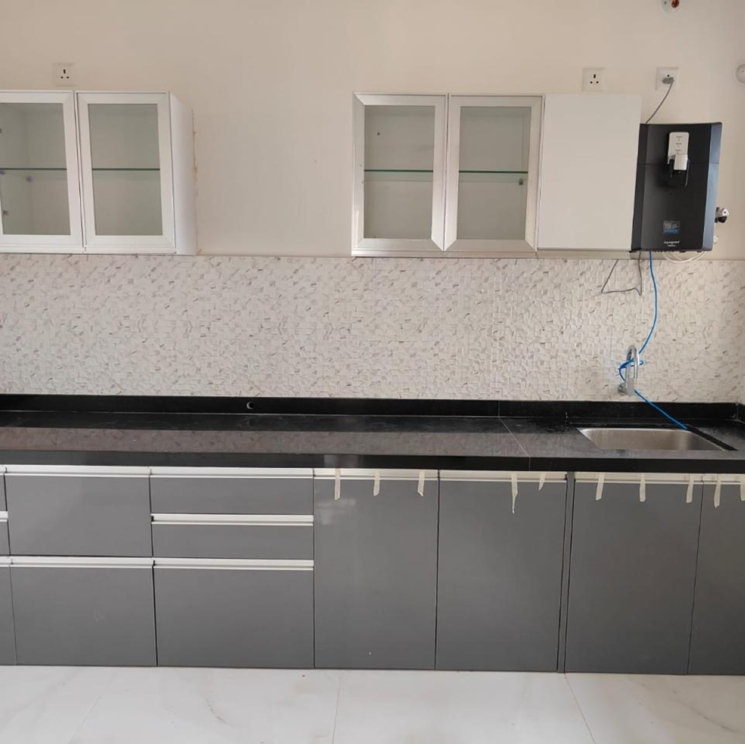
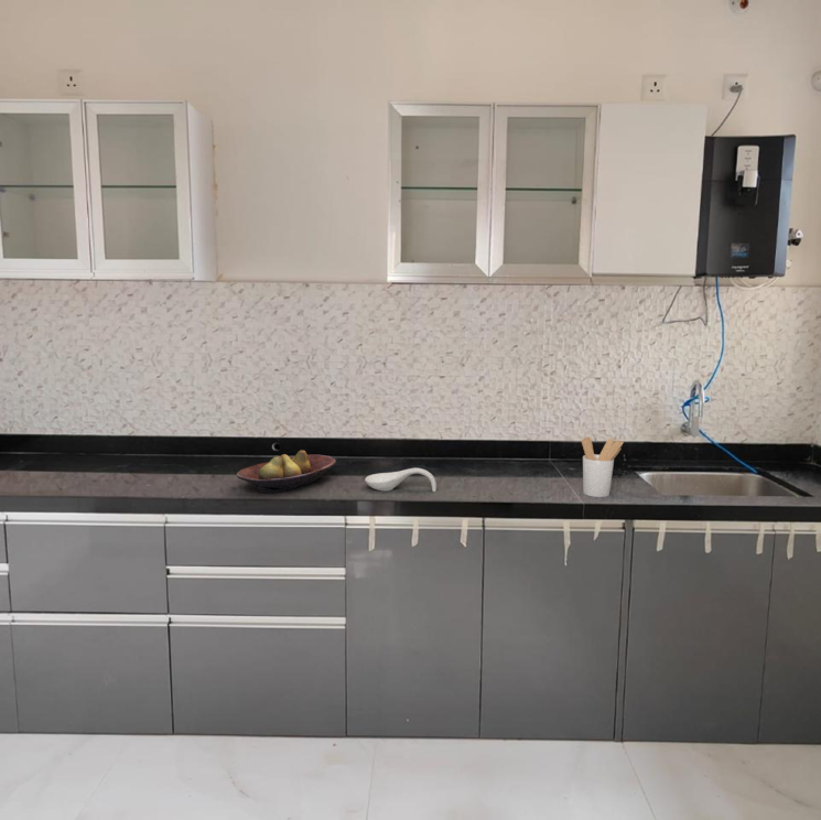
+ spoon rest [364,467,437,493]
+ fruit bowl [236,449,337,495]
+ utensil holder [581,435,625,498]
